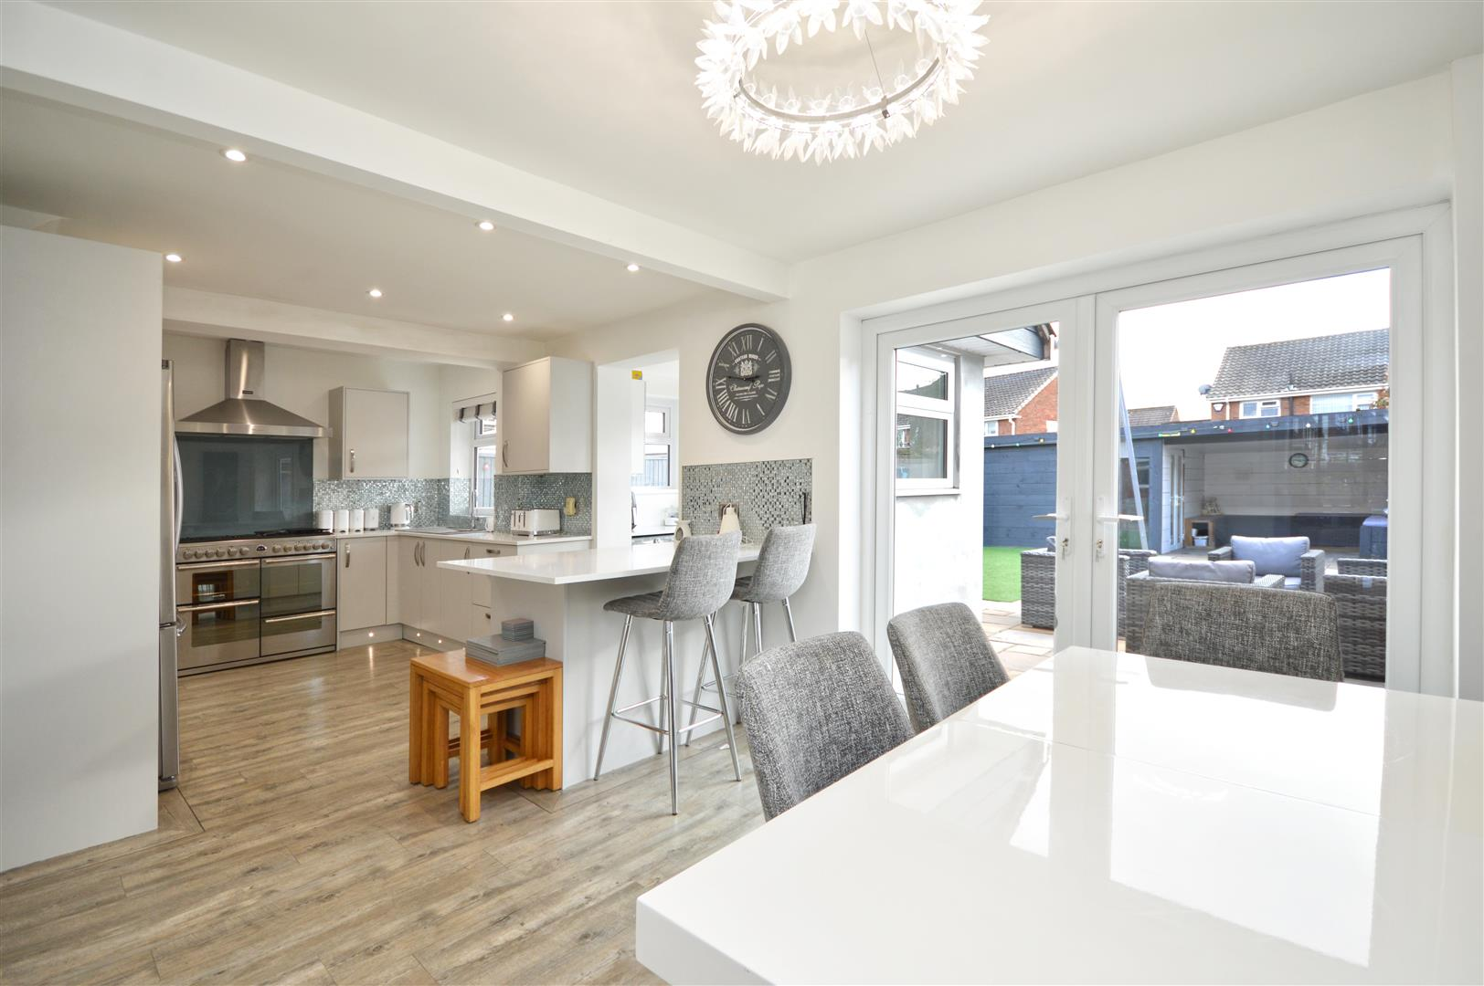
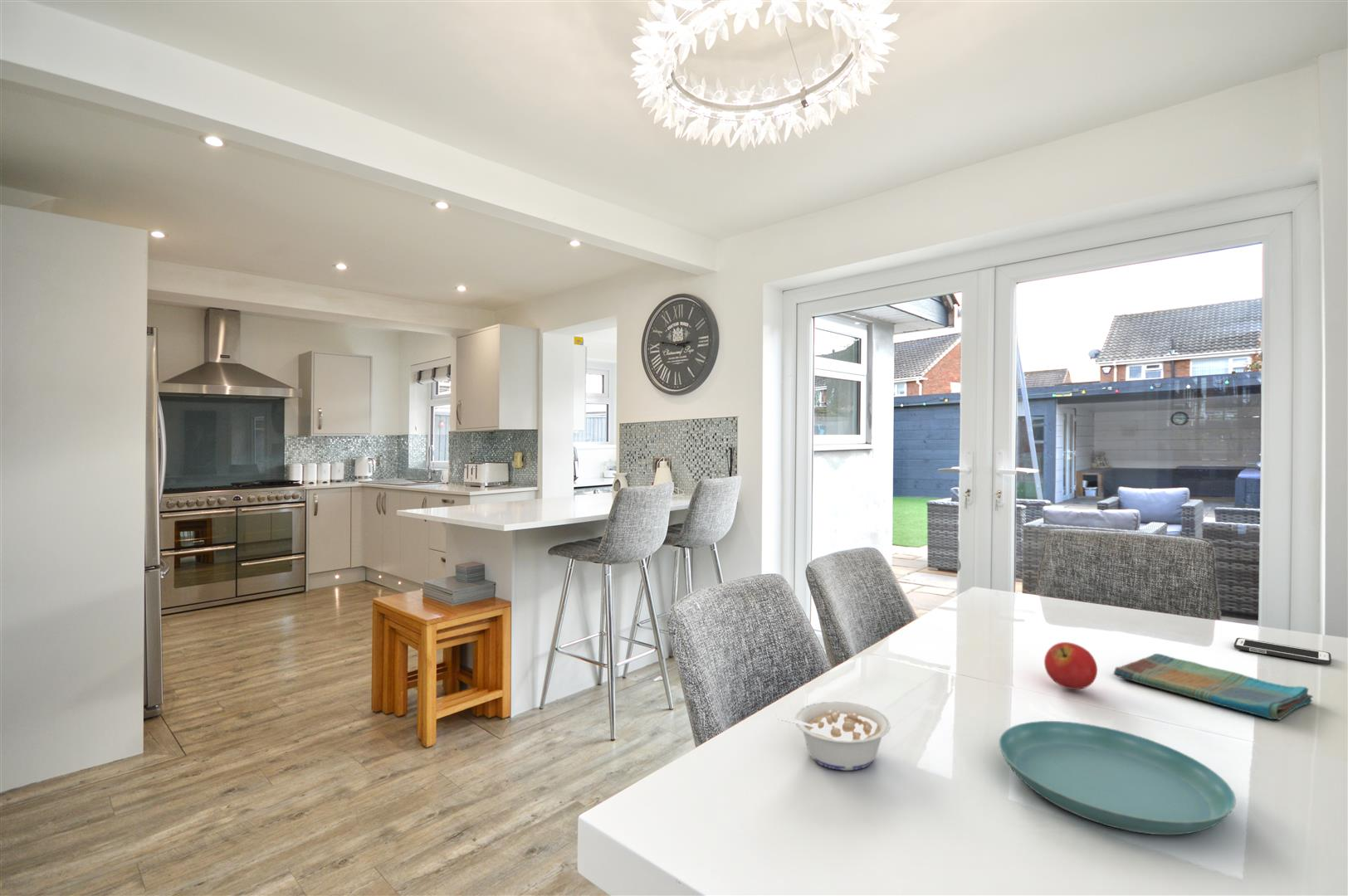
+ saucer [999,720,1237,835]
+ fruit [1043,641,1098,690]
+ cell phone [1233,637,1332,665]
+ dish towel [1113,653,1314,721]
+ legume [775,700,891,772]
